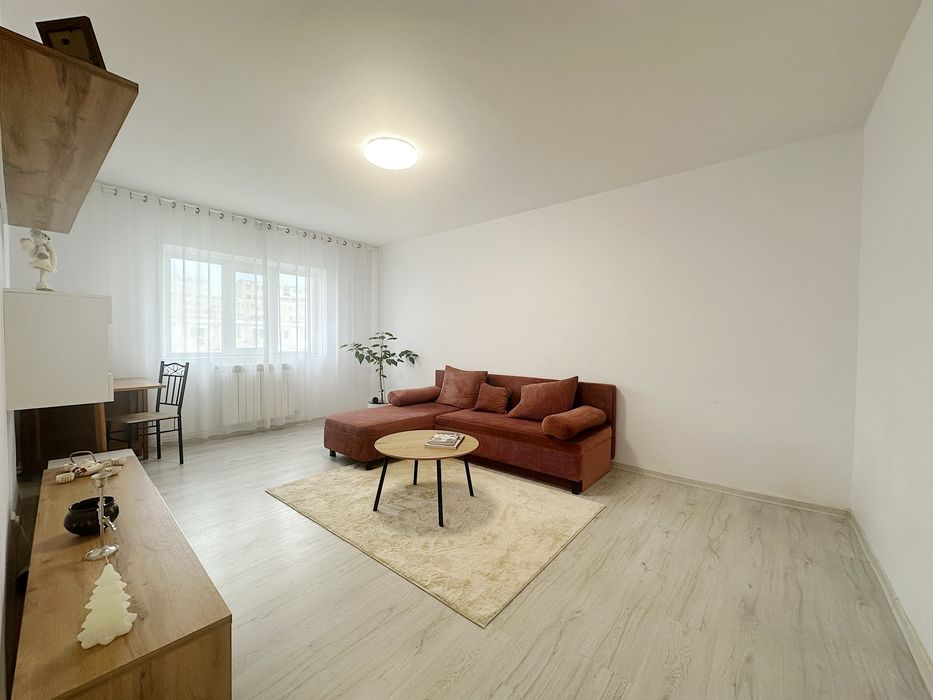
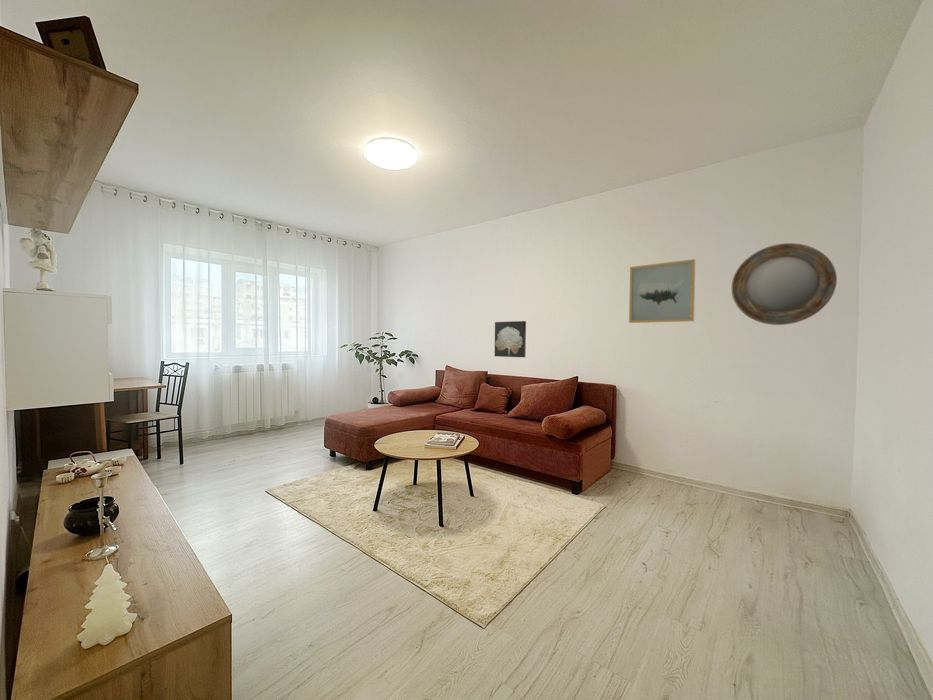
+ home mirror [731,242,838,326]
+ wall art [494,320,527,358]
+ wall art [628,258,696,324]
